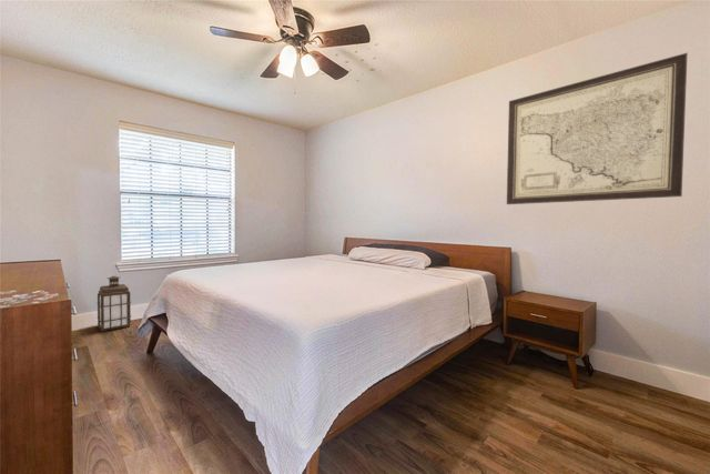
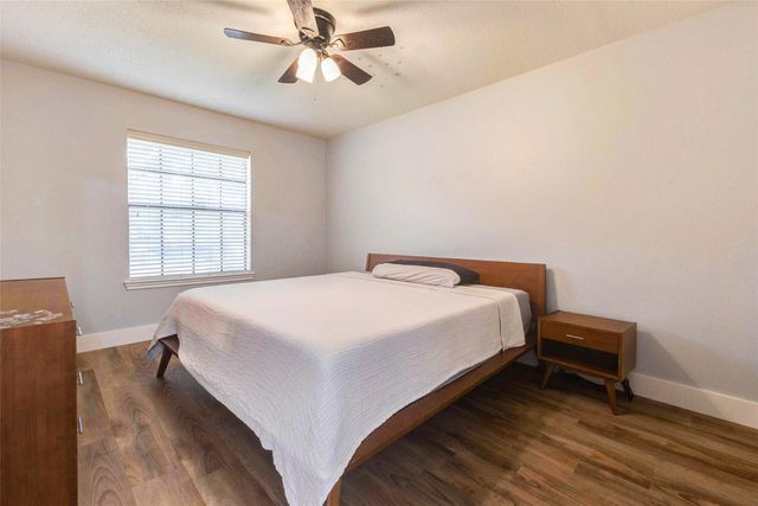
- wall art [506,52,689,205]
- lantern [97,275,132,332]
